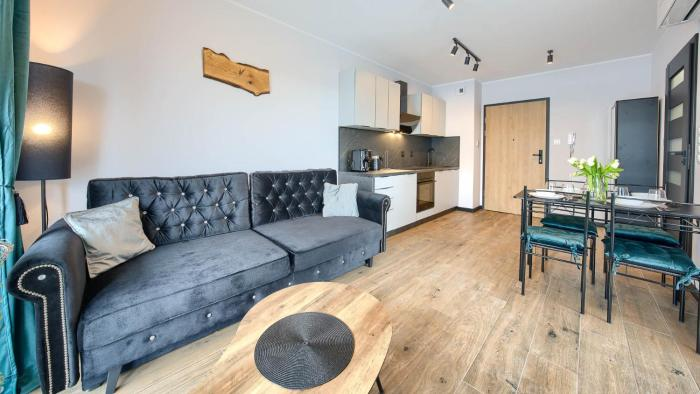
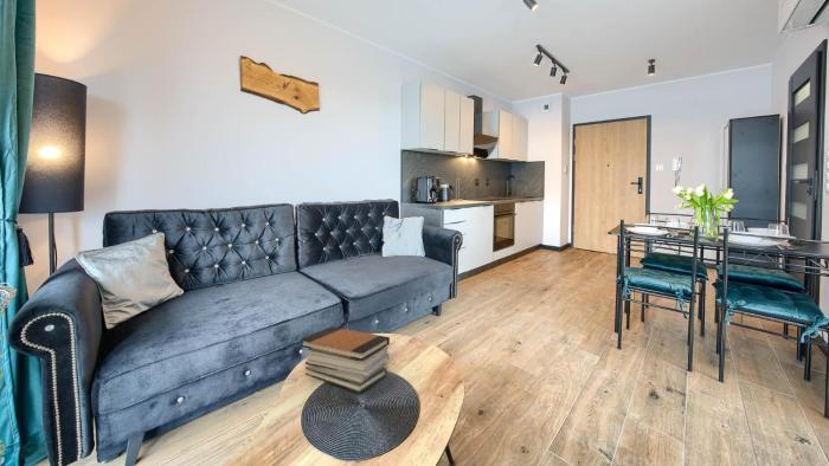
+ book stack [300,325,391,394]
